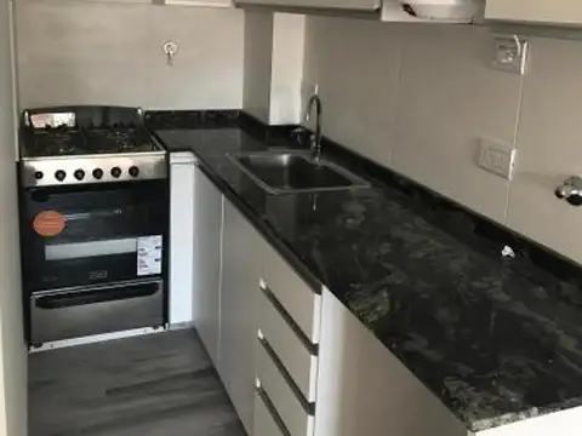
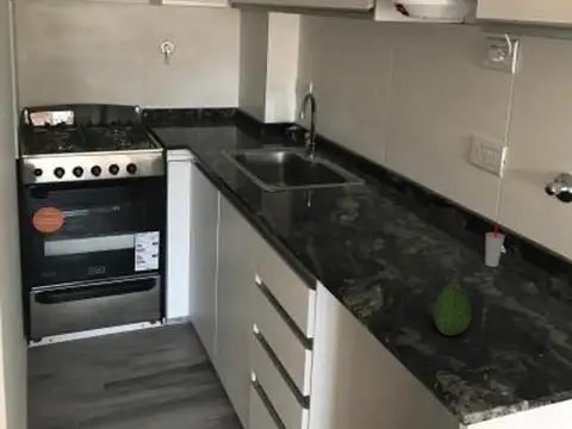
+ fruit [433,282,473,337]
+ cup [484,224,506,268]
